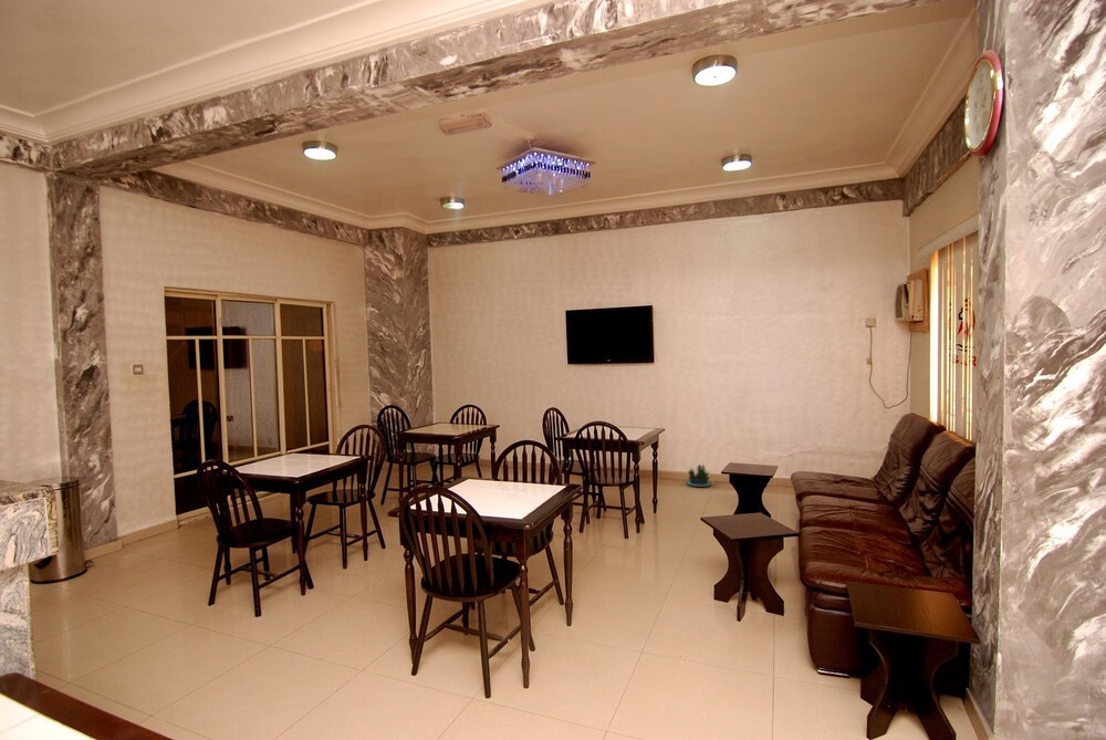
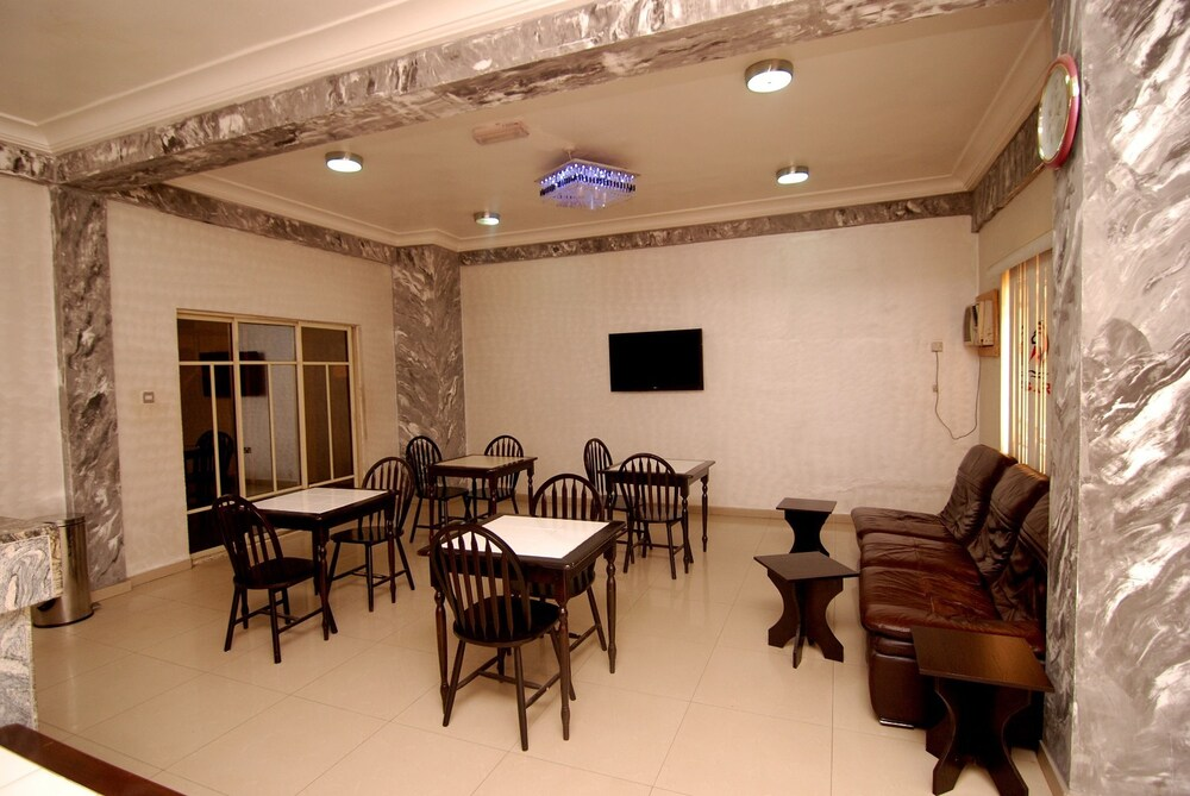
- potted plant [686,463,712,488]
